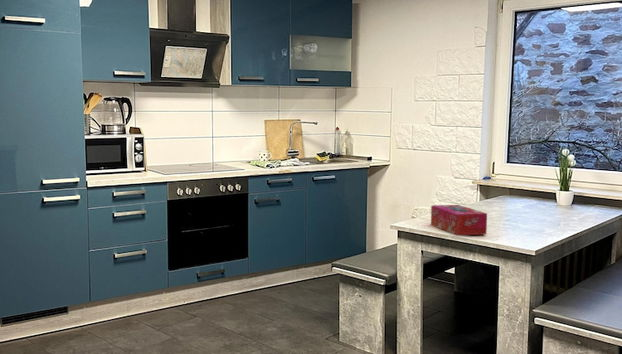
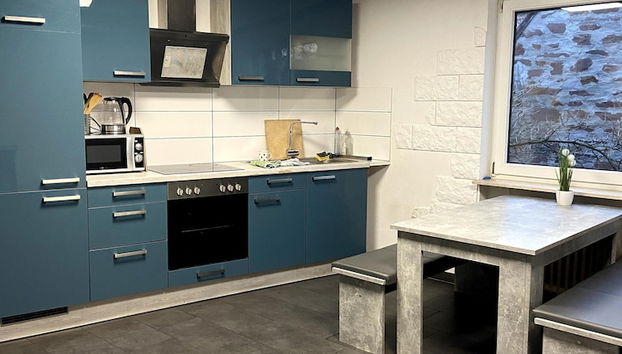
- tissue box [430,204,488,236]
